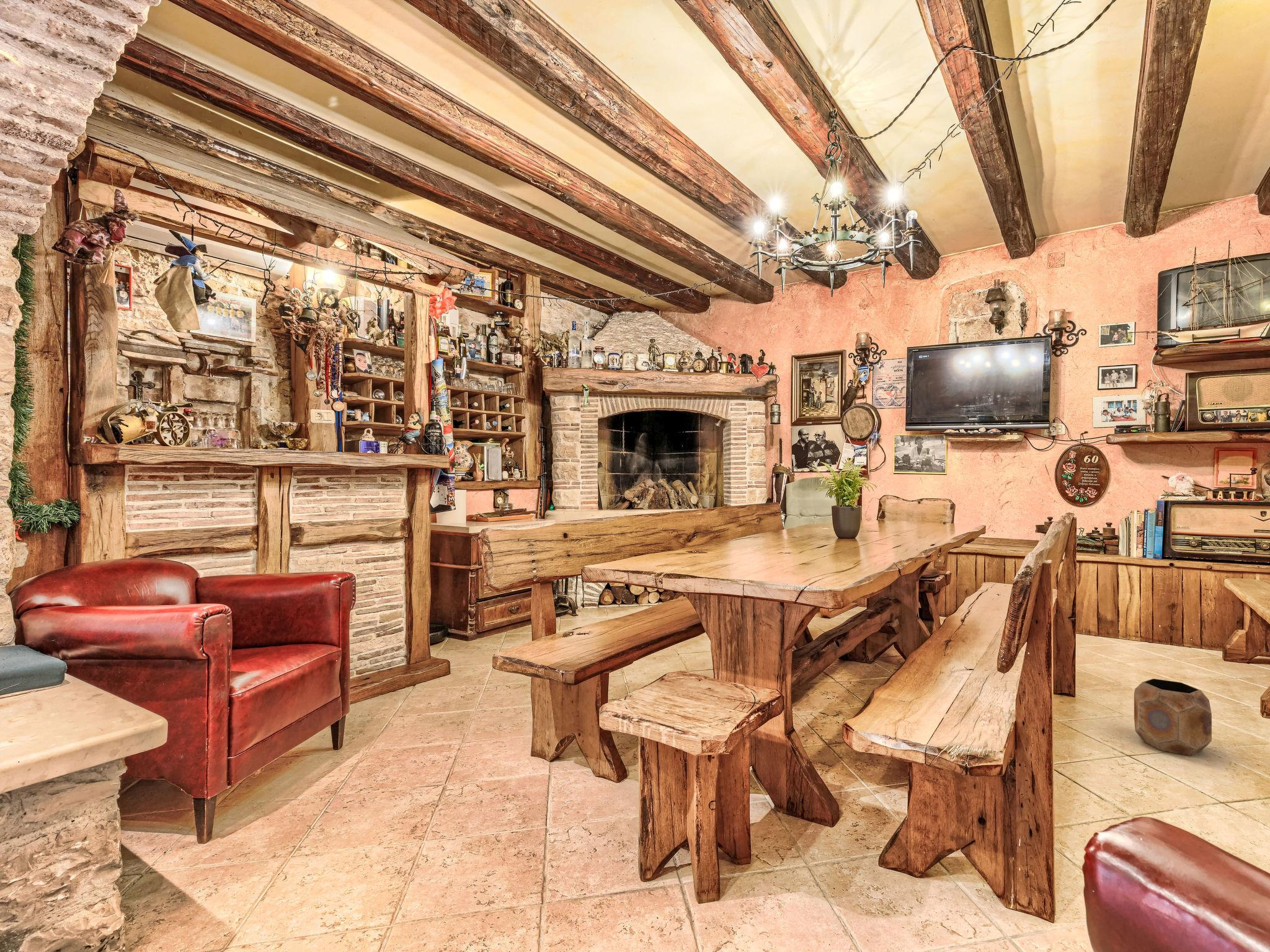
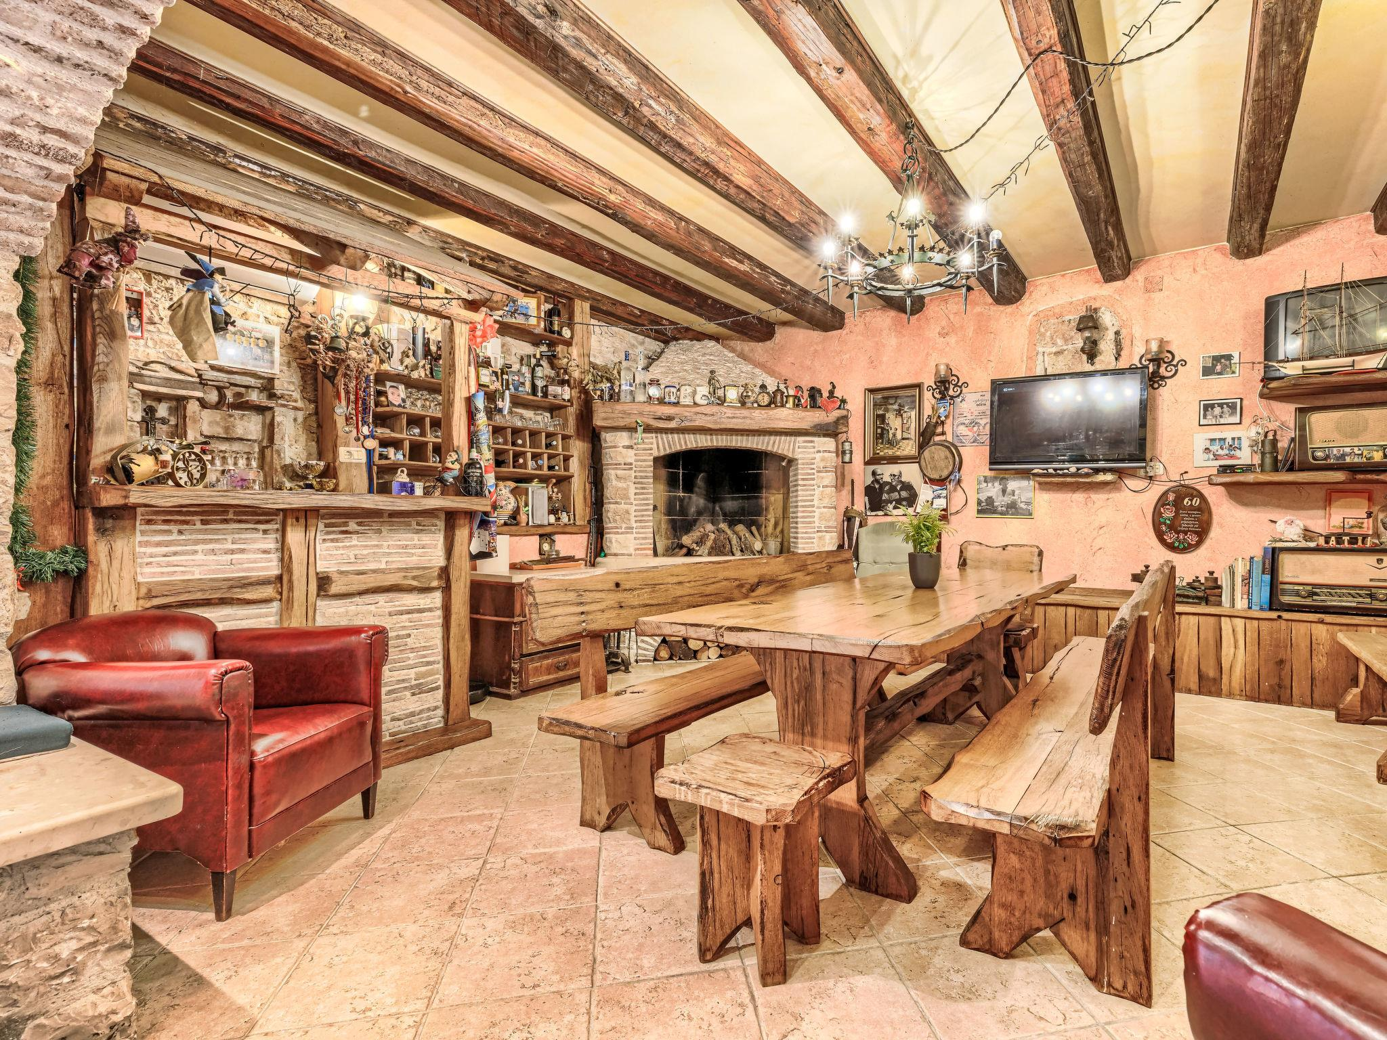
- planter [1134,678,1212,757]
